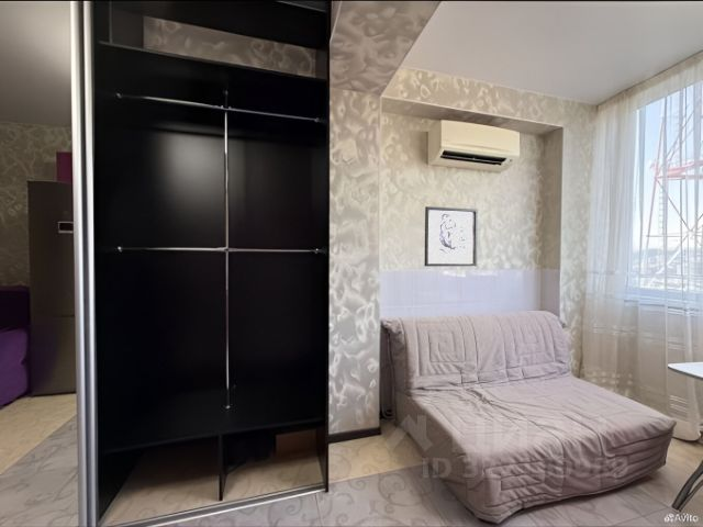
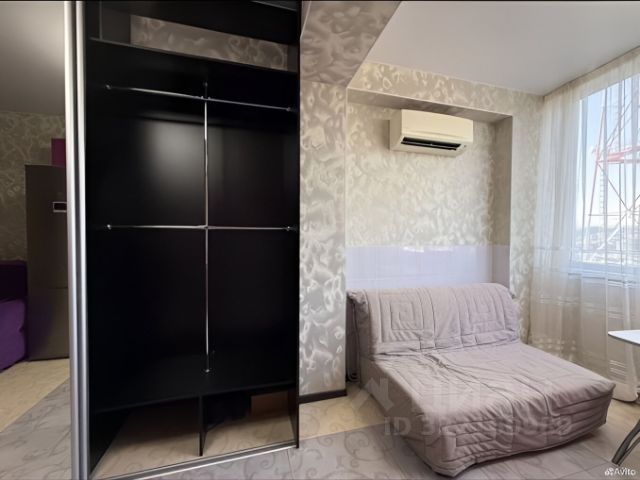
- wall art [423,205,479,267]
